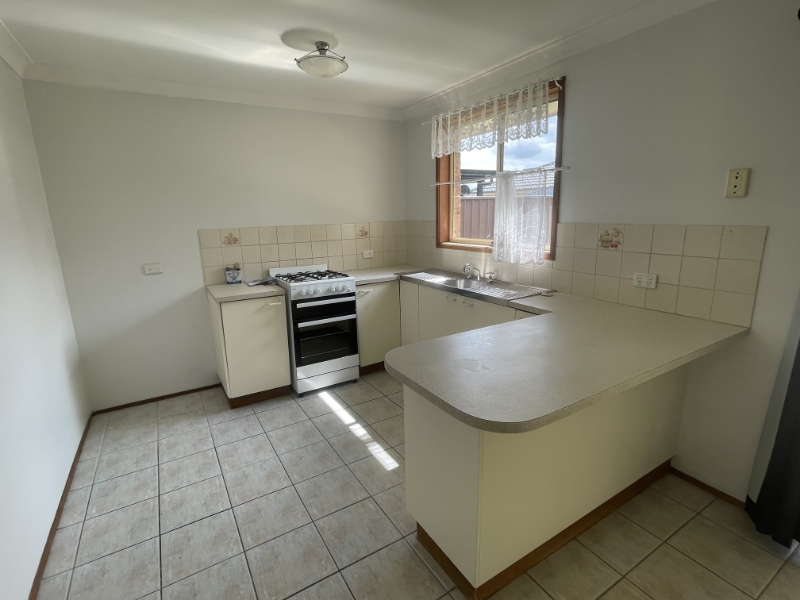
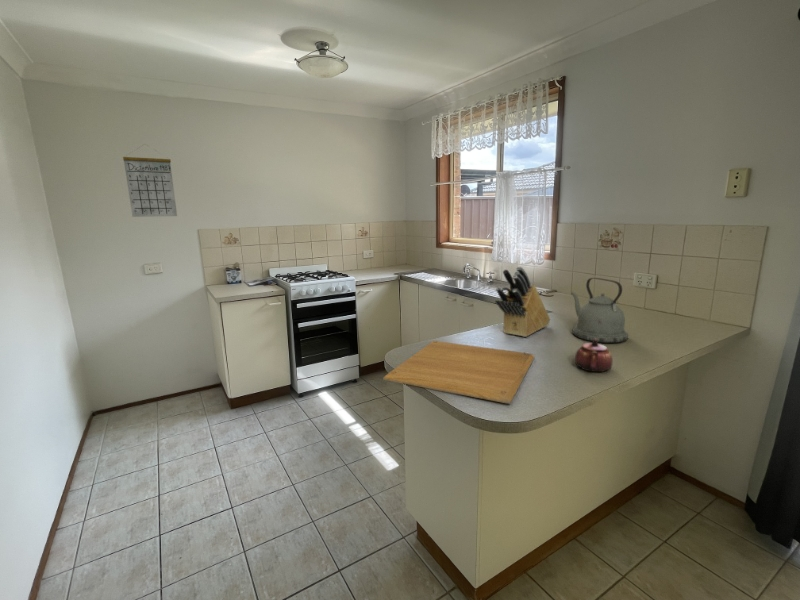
+ calendar [122,143,178,218]
+ chopping board [382,340,535,405]
+ teapot [574,338,614,373]
+ knife block [494,266,551,338]
+ kettle [570,277,629,344]
